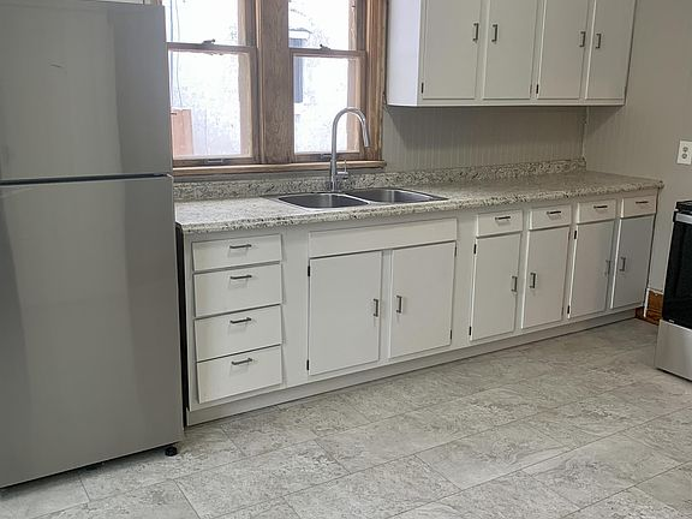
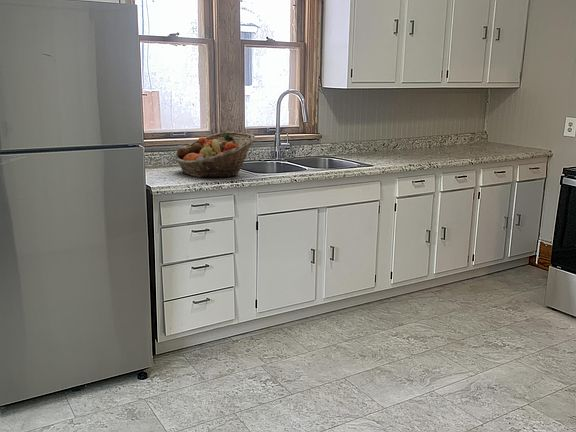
+ fruit basket [172,131,256,179]
